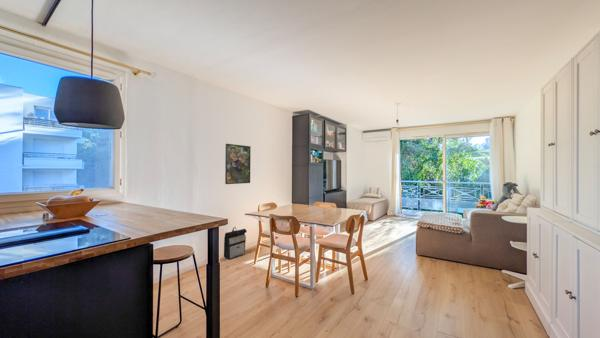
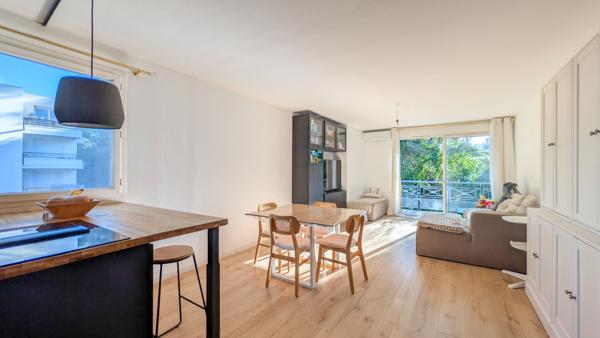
- backpack [223,226,247,260]
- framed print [224,143,252,185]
